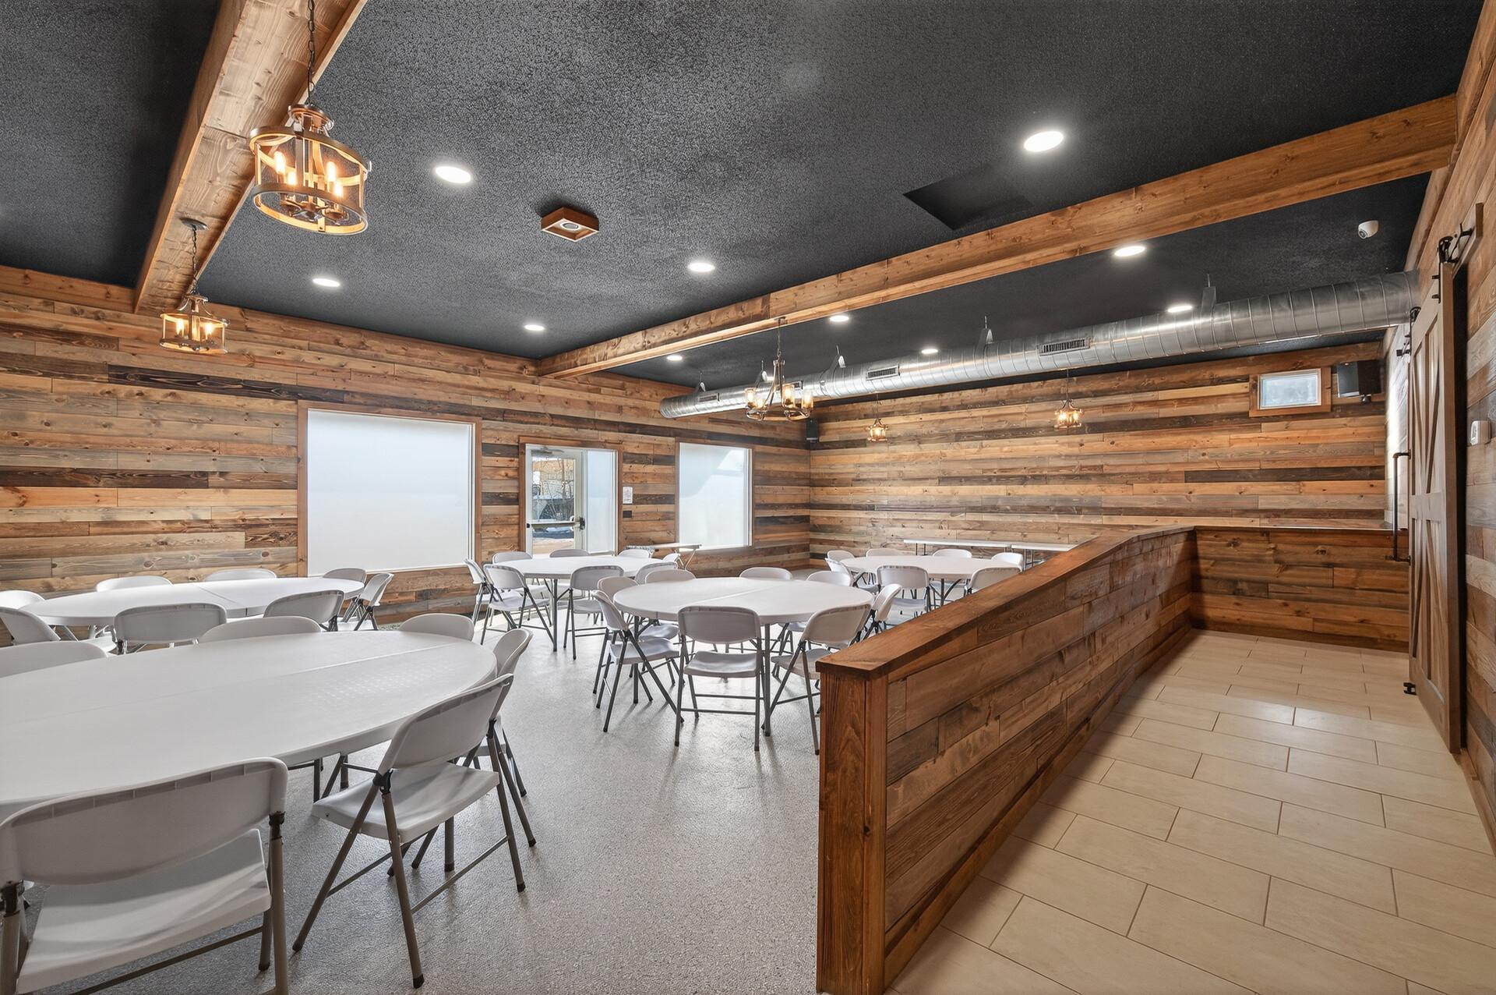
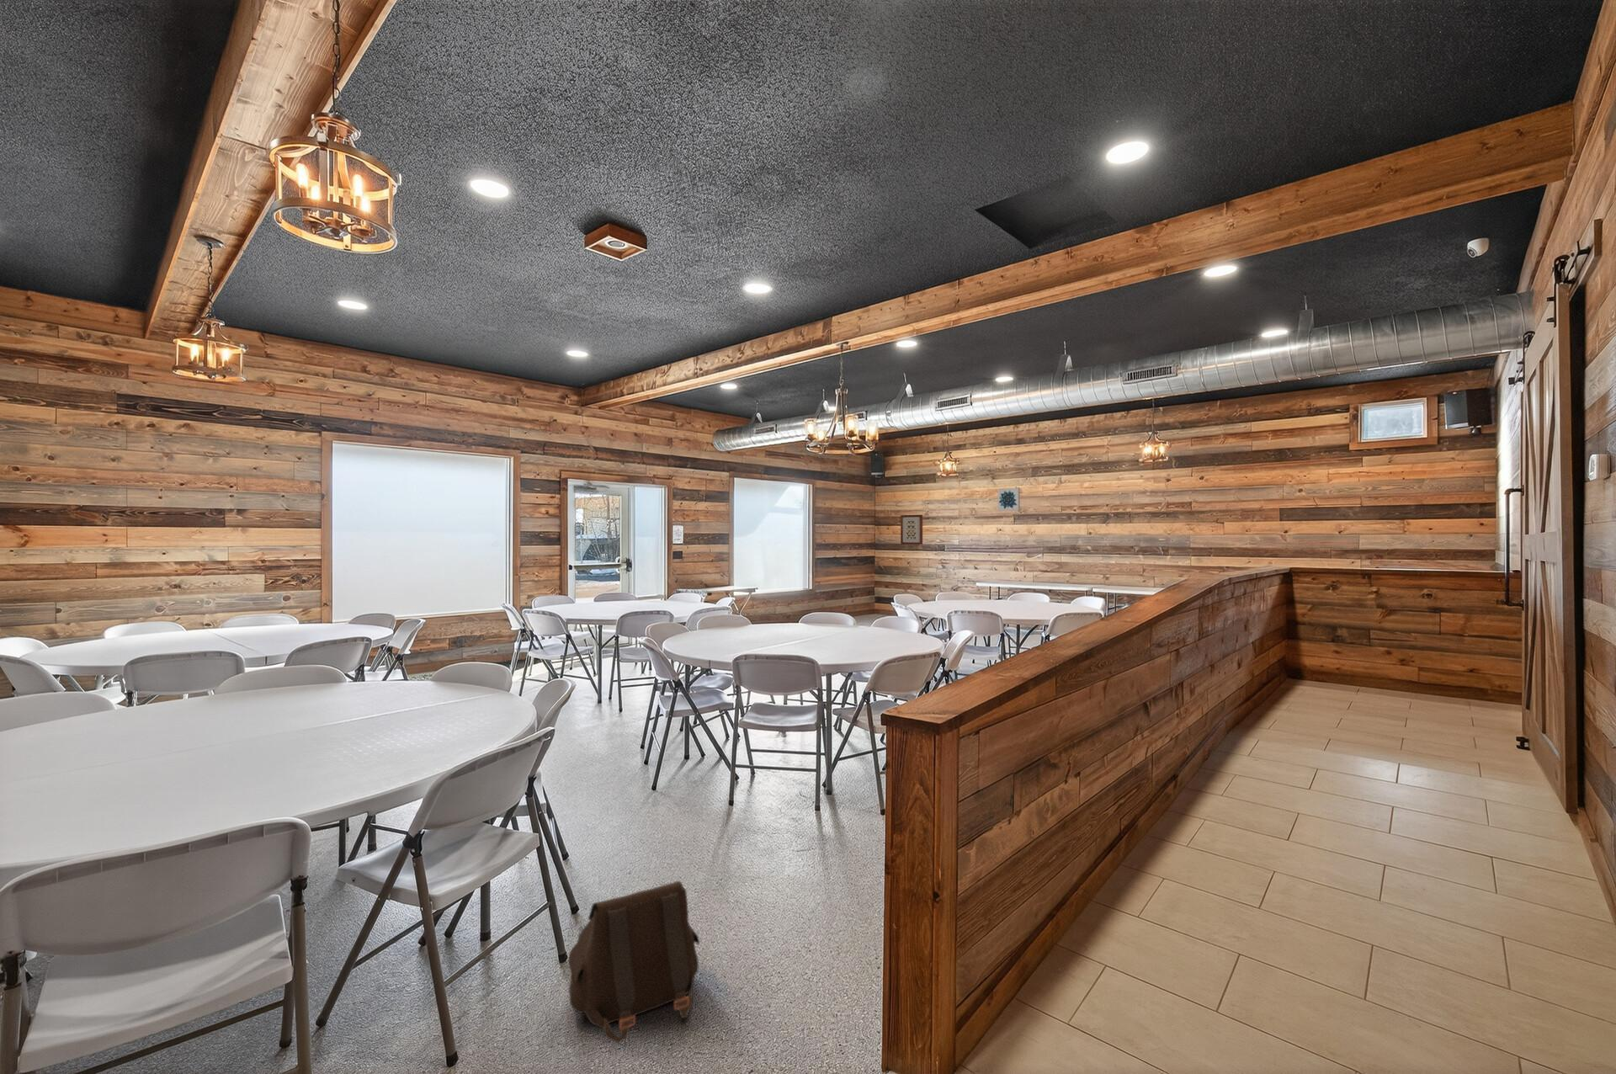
+ wall art [997,487,1021,512]
+ satchel [567,880,700,1044]
+ wall art [900,514,923,545]
